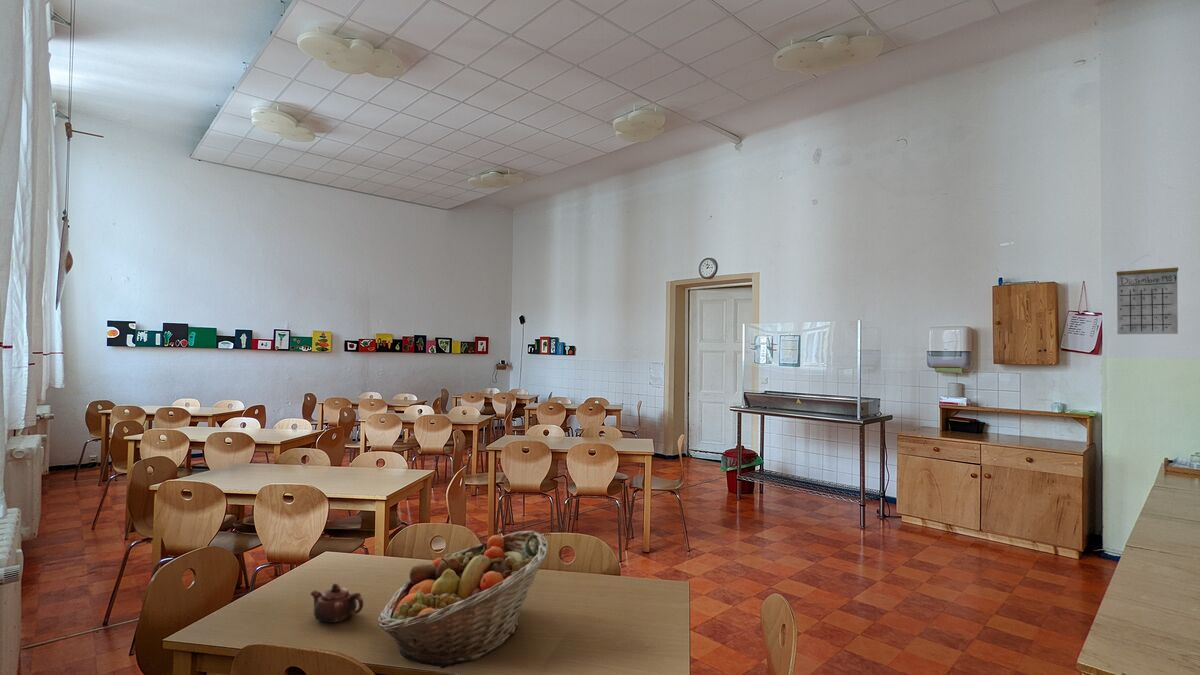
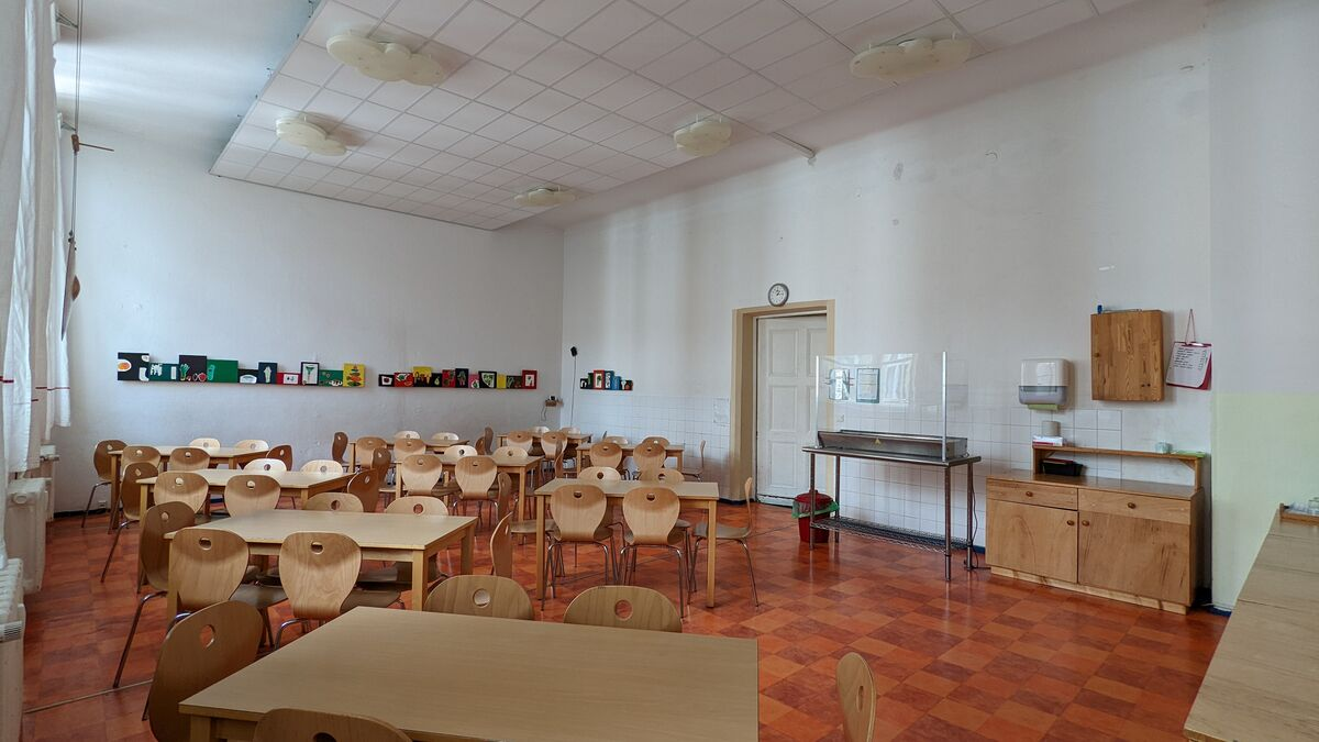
- teapot [310,583,364,624]
- fruit basket [377,530,549,669]
- calendar [1116,254,1179,335]
